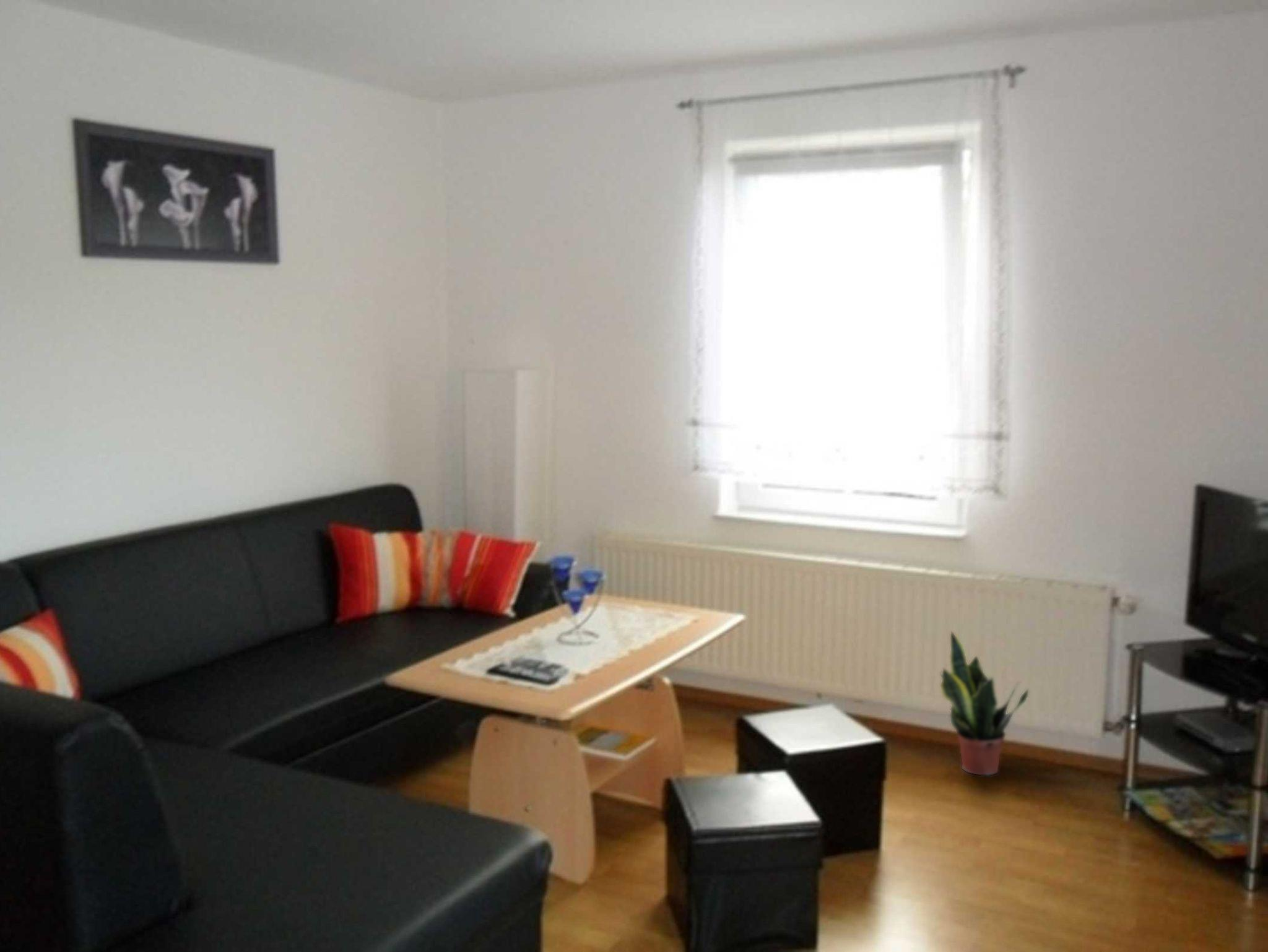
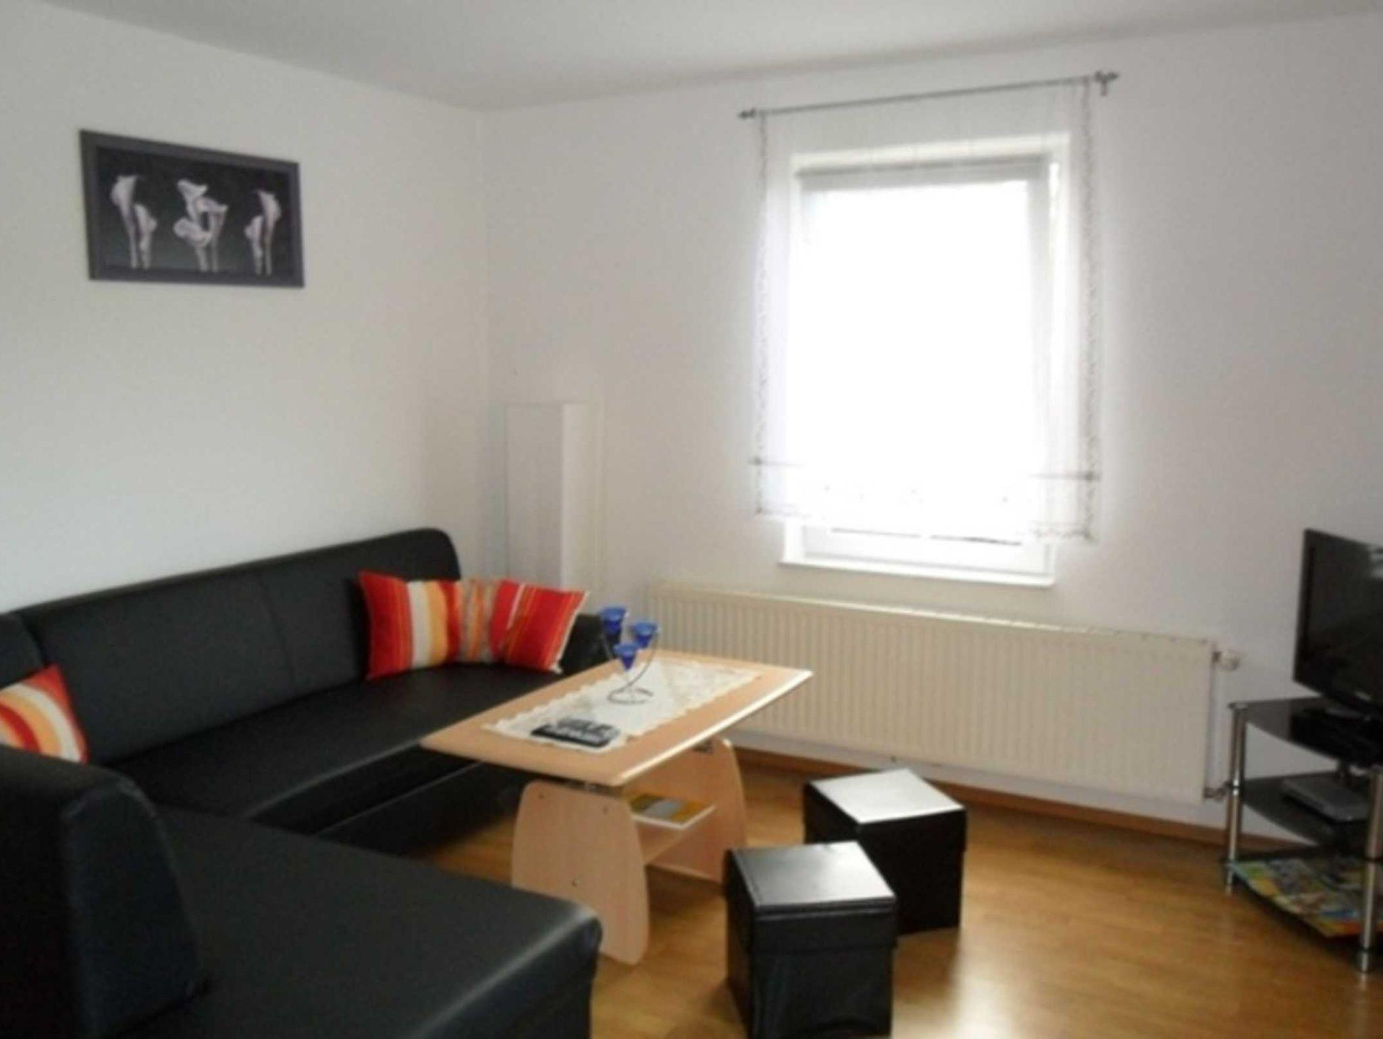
- potted plant [939,631,1030,776]
